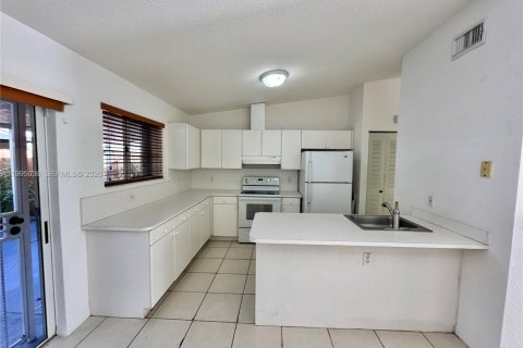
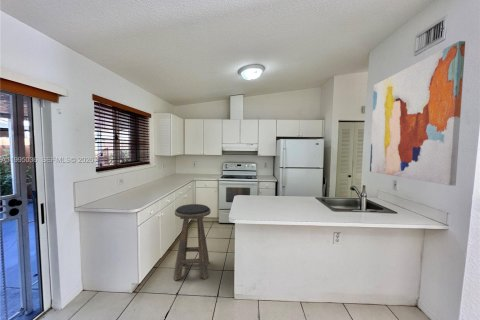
+ stool [173,203,212,281]
+ wall art [369,40,466,187]
